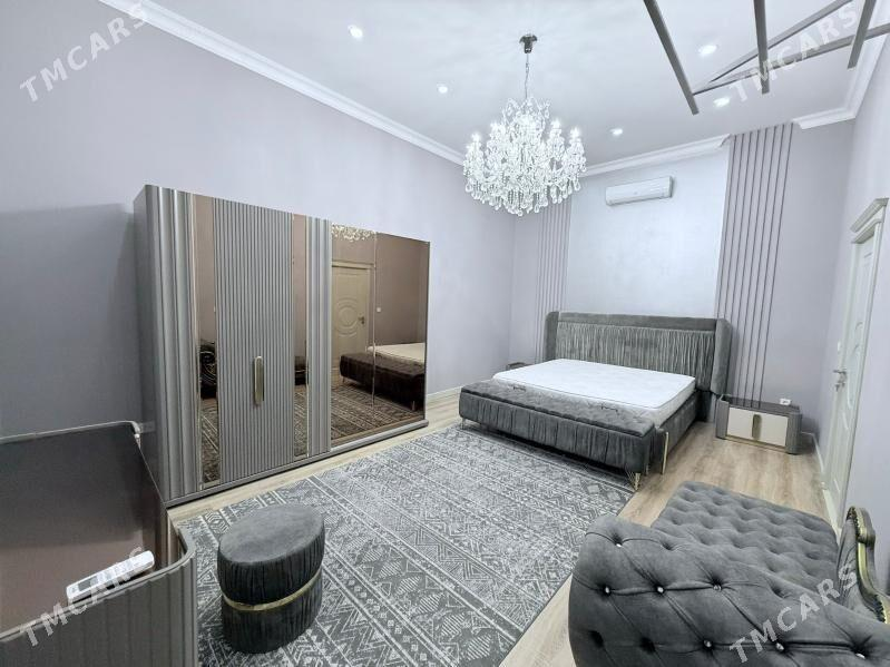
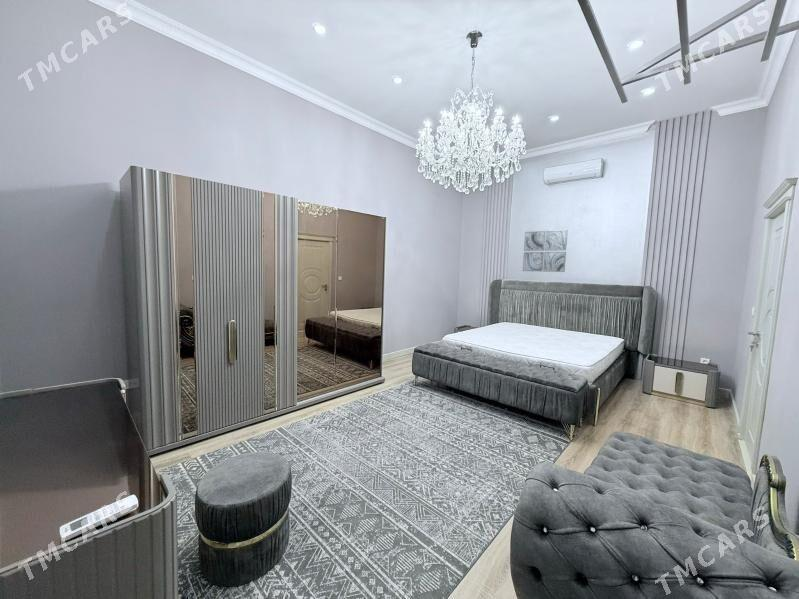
+ wall art [522,229,569,273]
